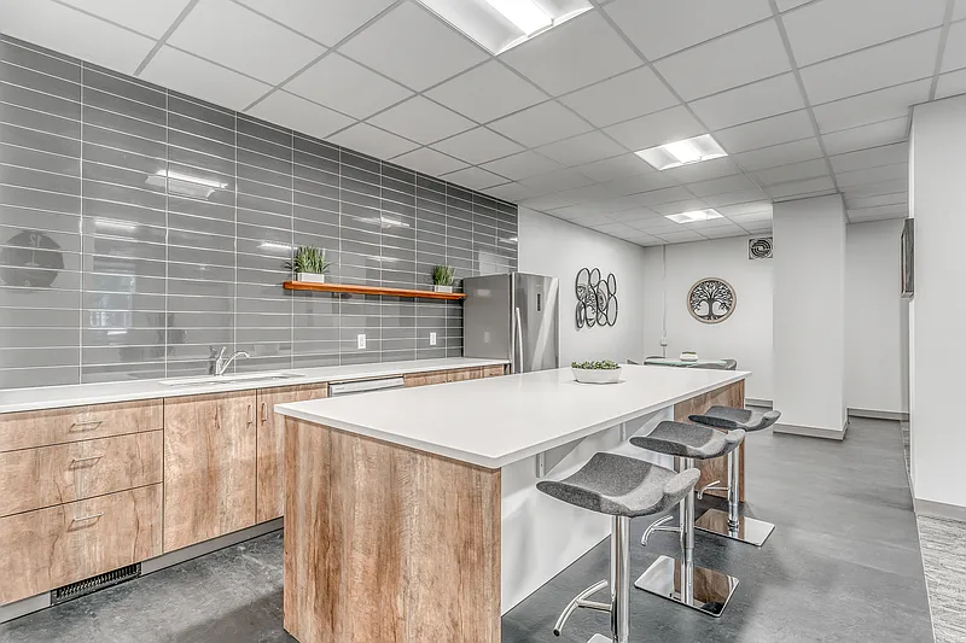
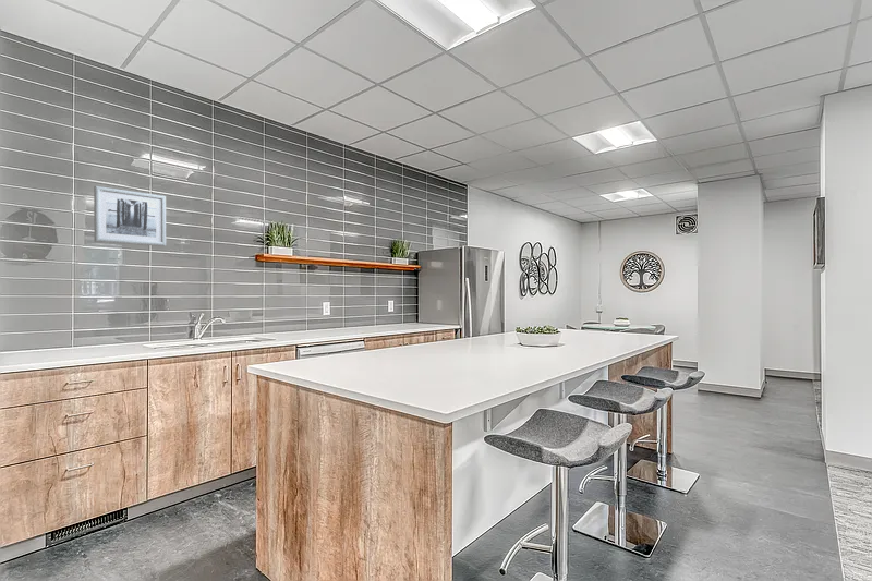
+ wall art [93,185,167,247]
